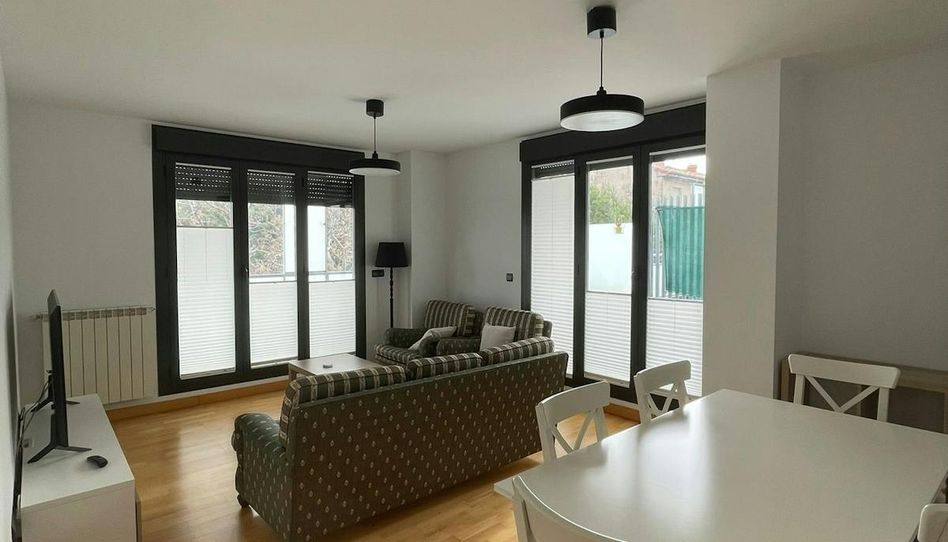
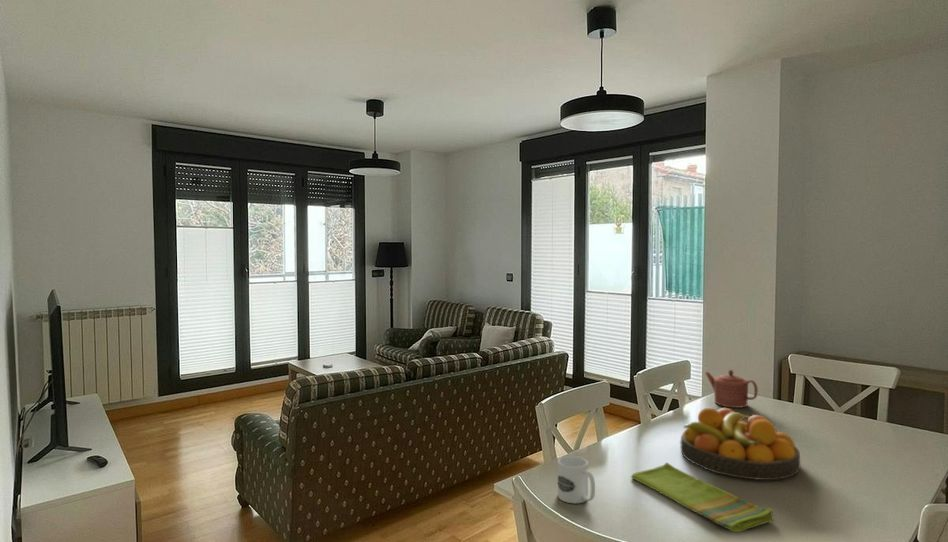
+ teapot [704,369,759,409]
+ mug [557,455,596,504]
+ dish towel [630,462,774,533]
+ fruit bowl [679,407,801,481]
